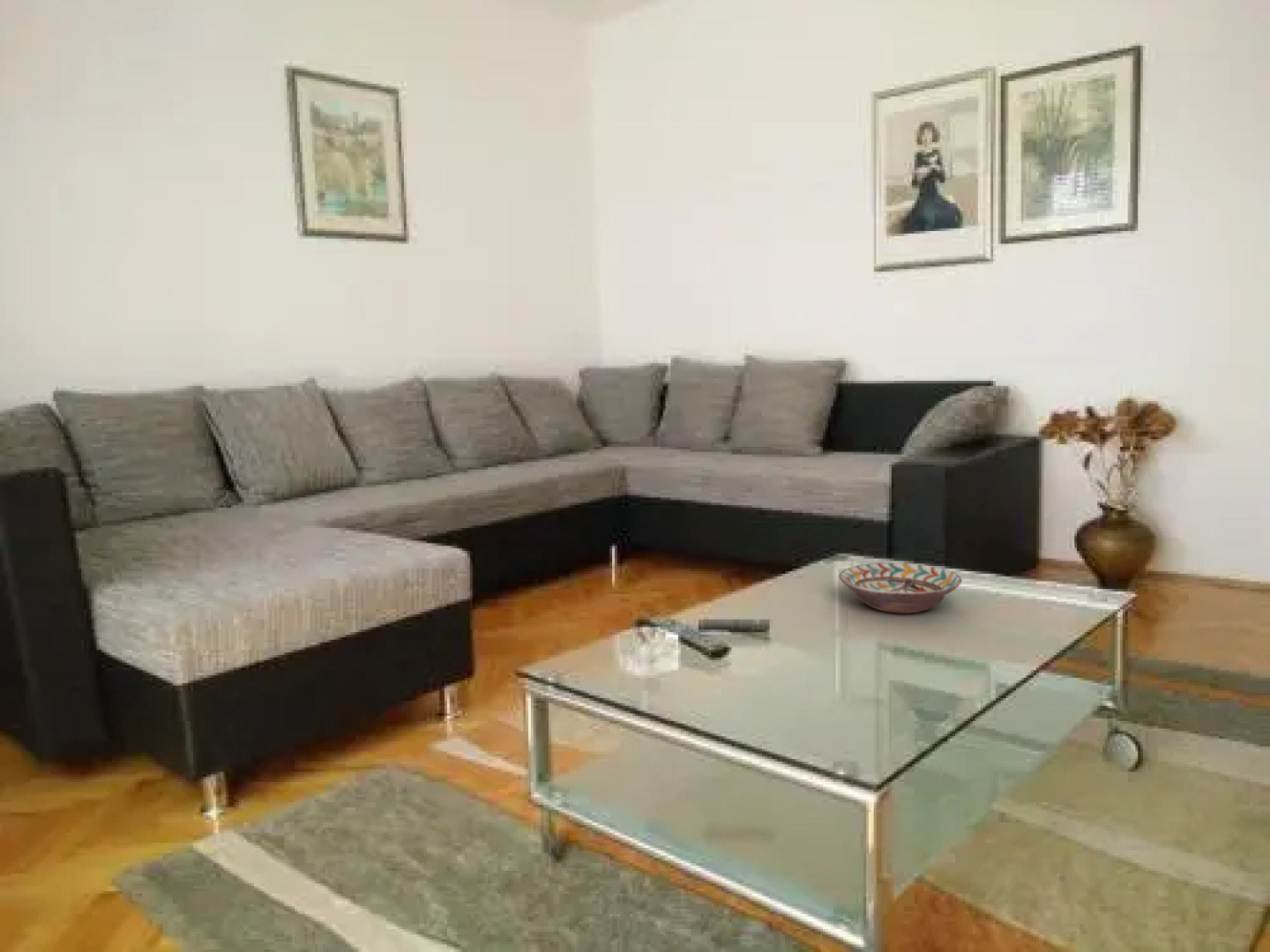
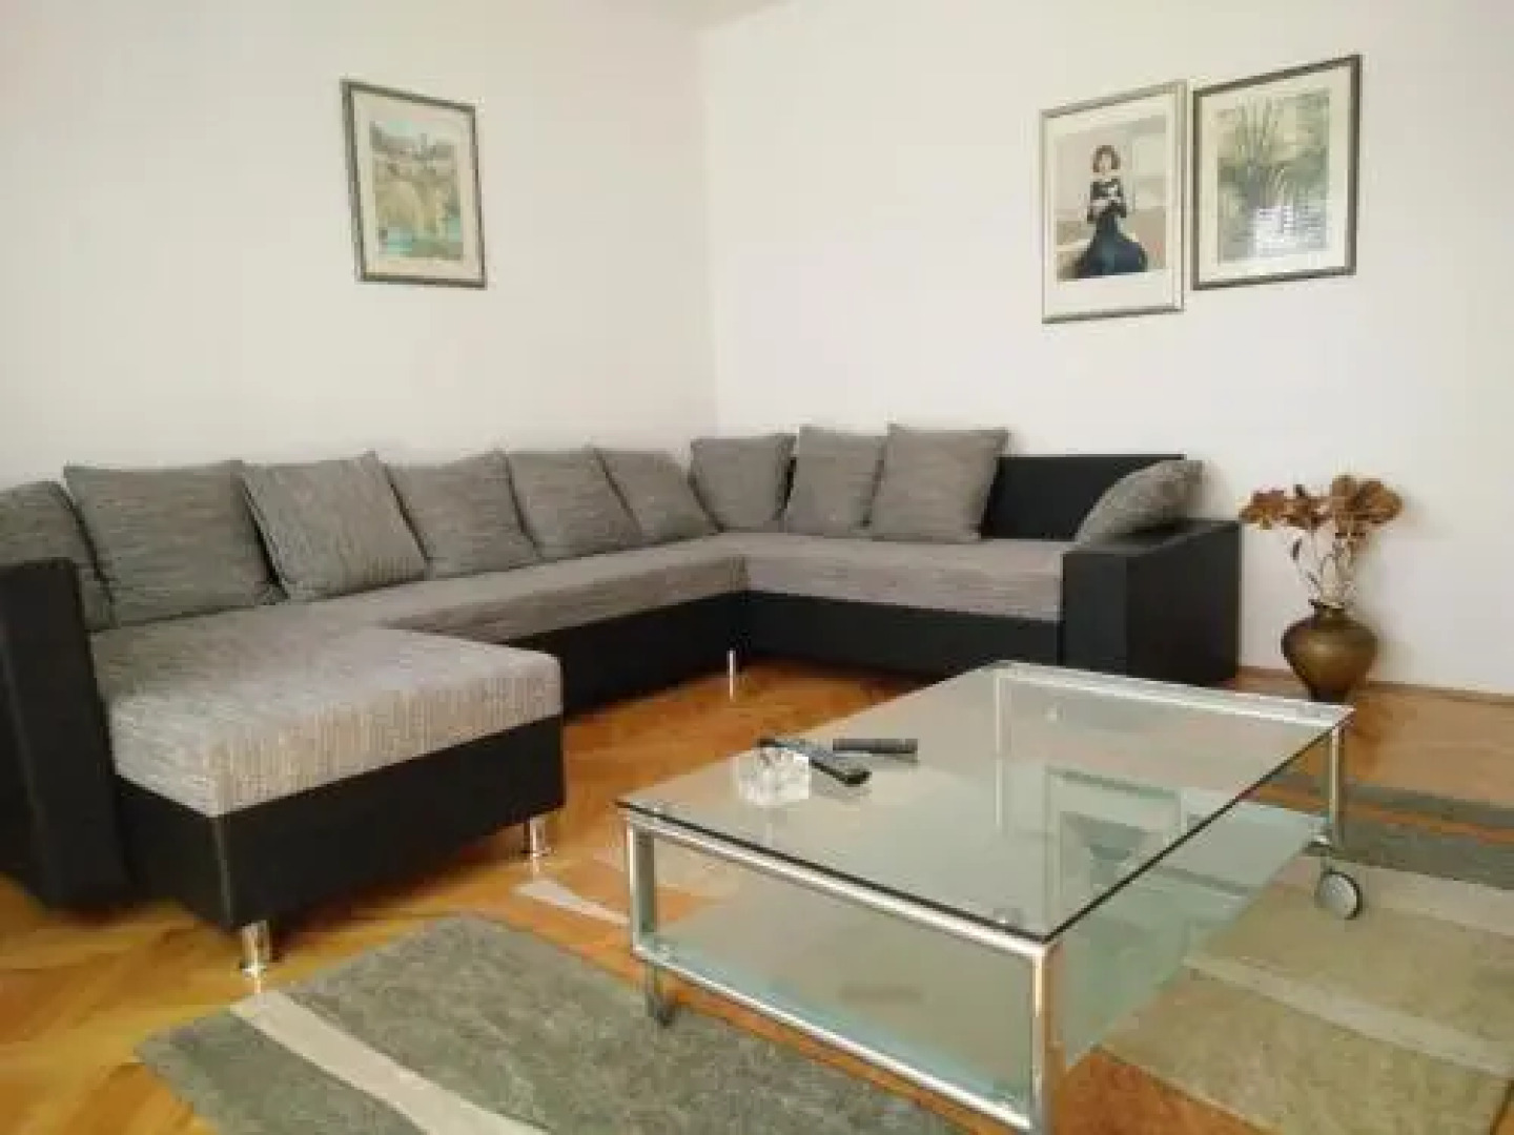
- decorative bowl [839,562,963,614]
